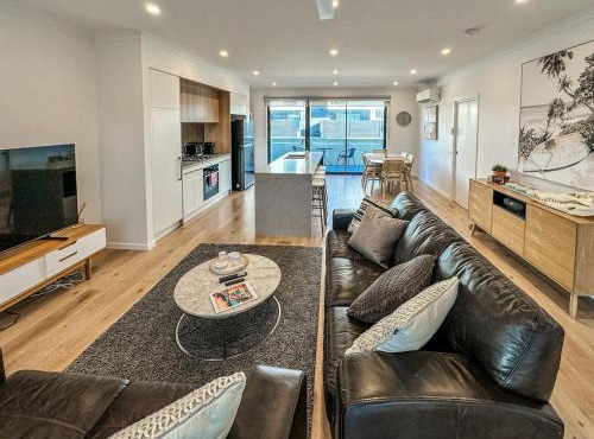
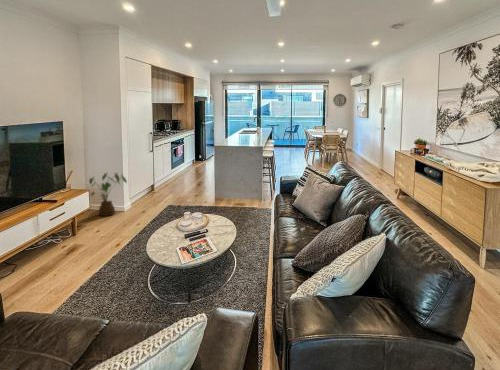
+ house plant [88,172,128,217]
